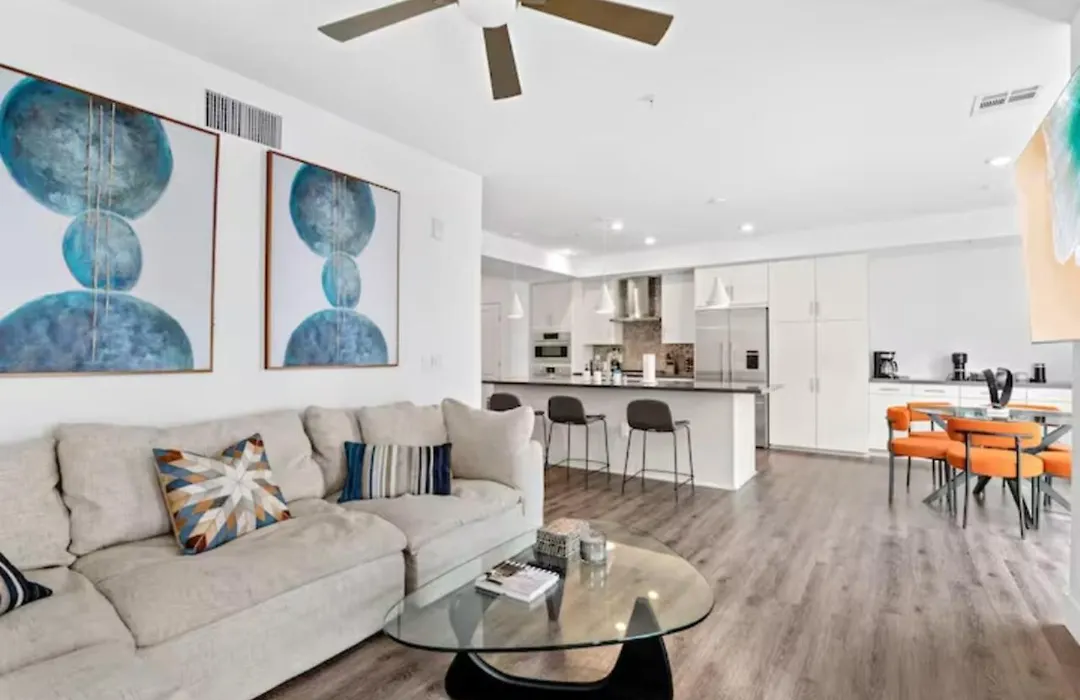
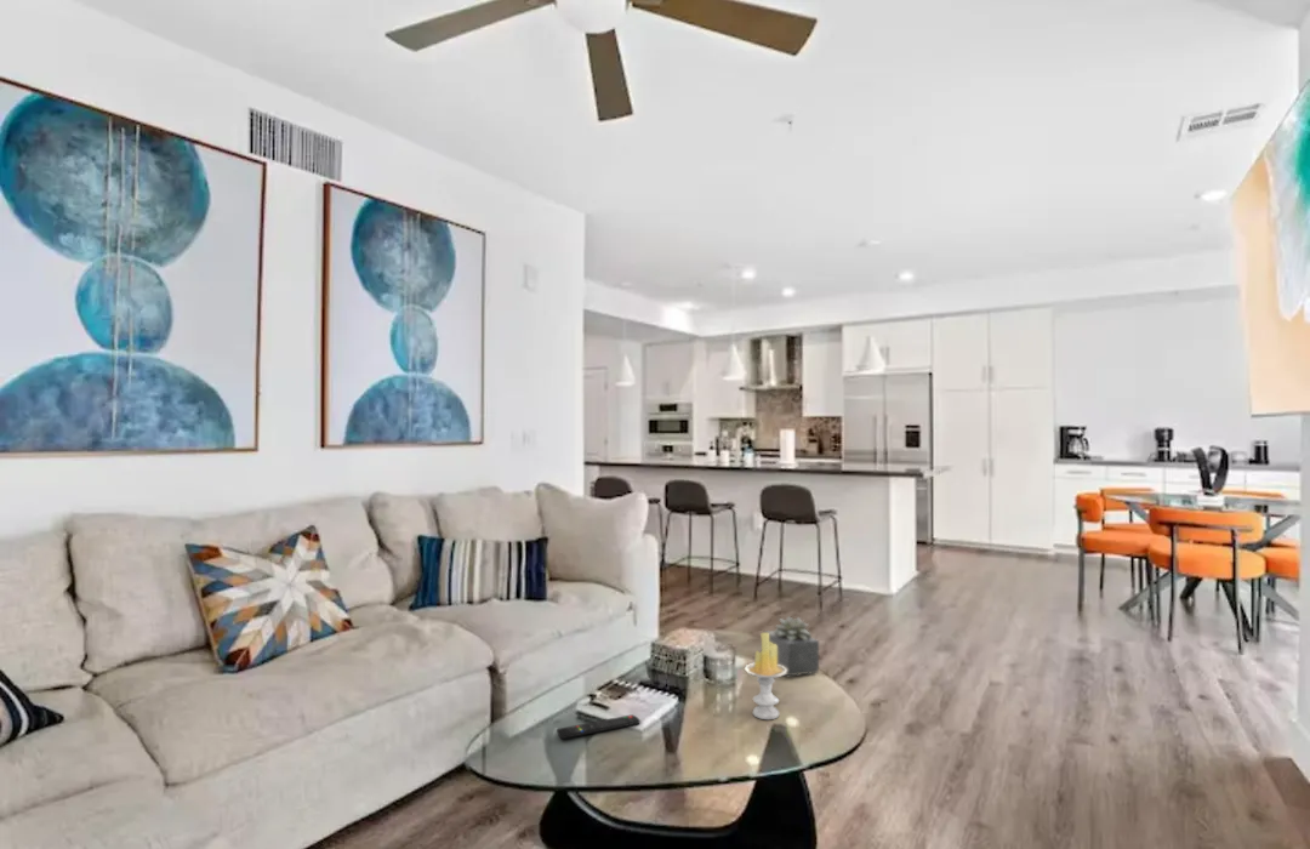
+ succulent plant [762,616,820,677]
+ remote control [556,713,640,740]
+ candle [744,631,787,720]
